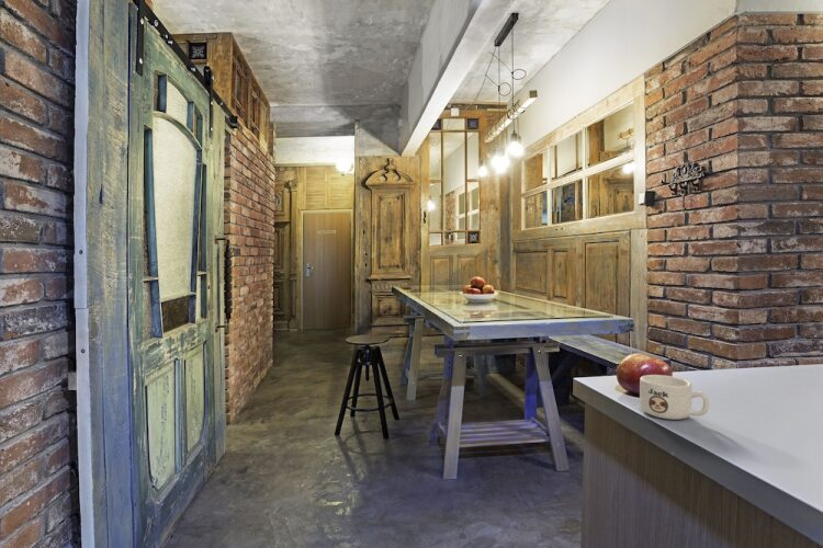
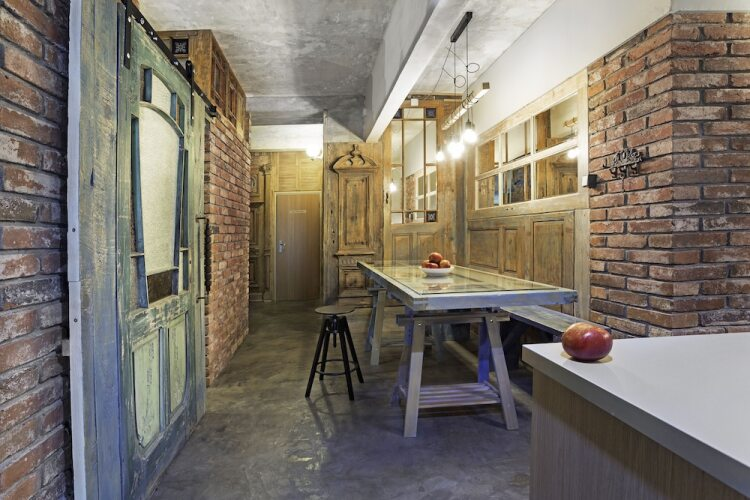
- mug [639,374,710,421]
